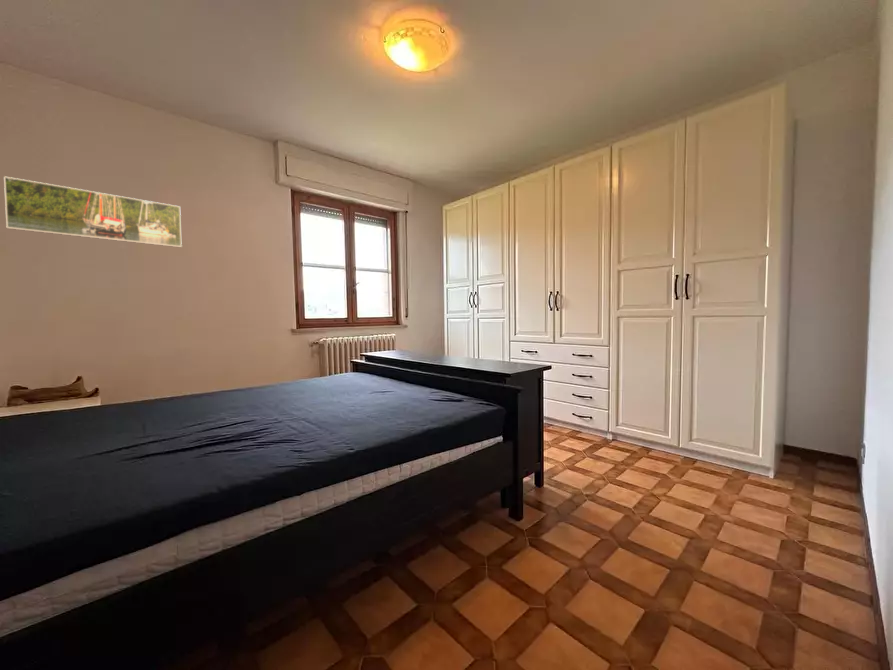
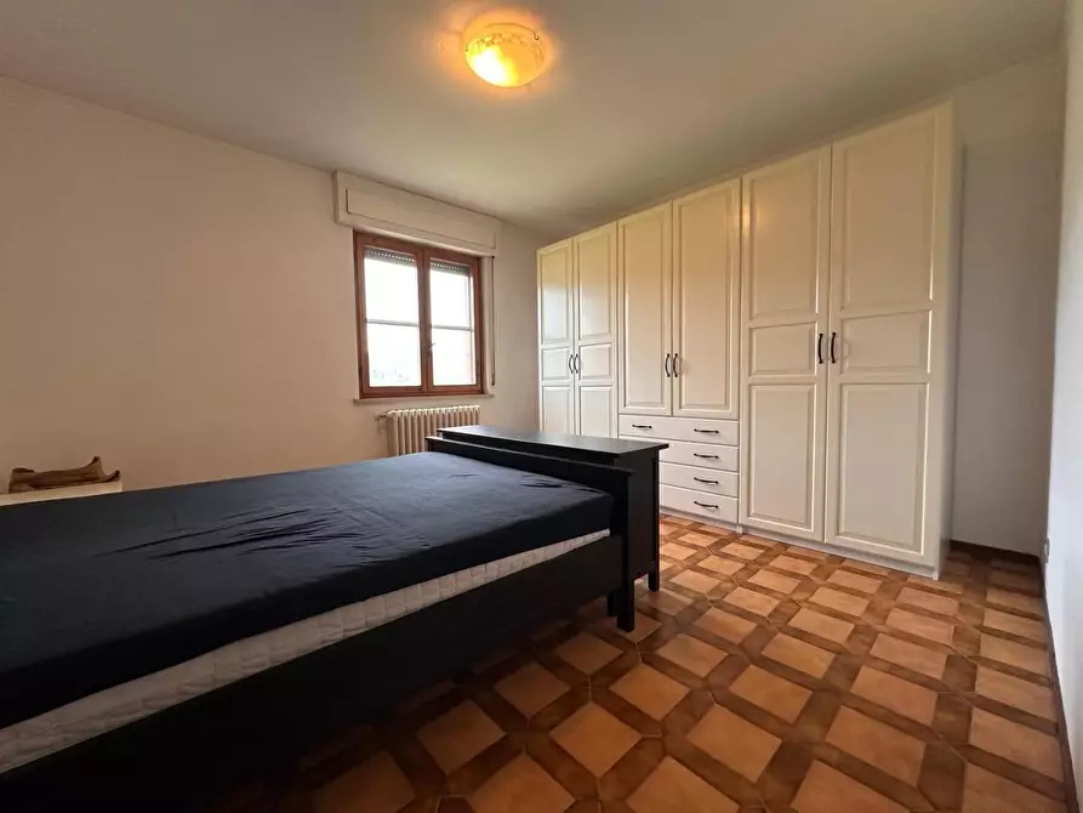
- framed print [3,175,183,248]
